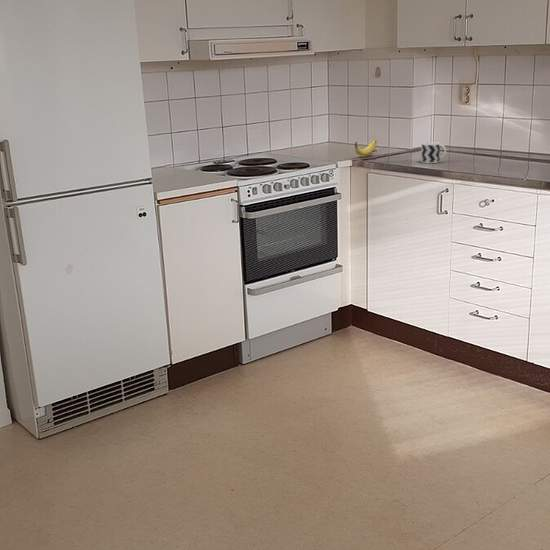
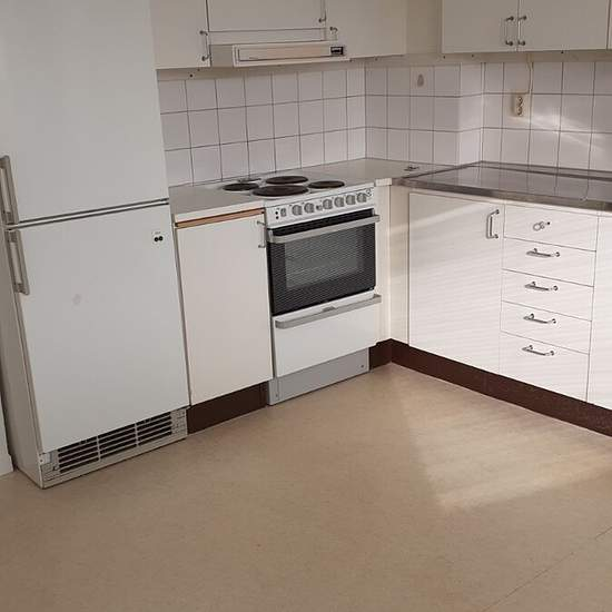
- cup [420,141,447,164]
- banana [354,140,377,158]
